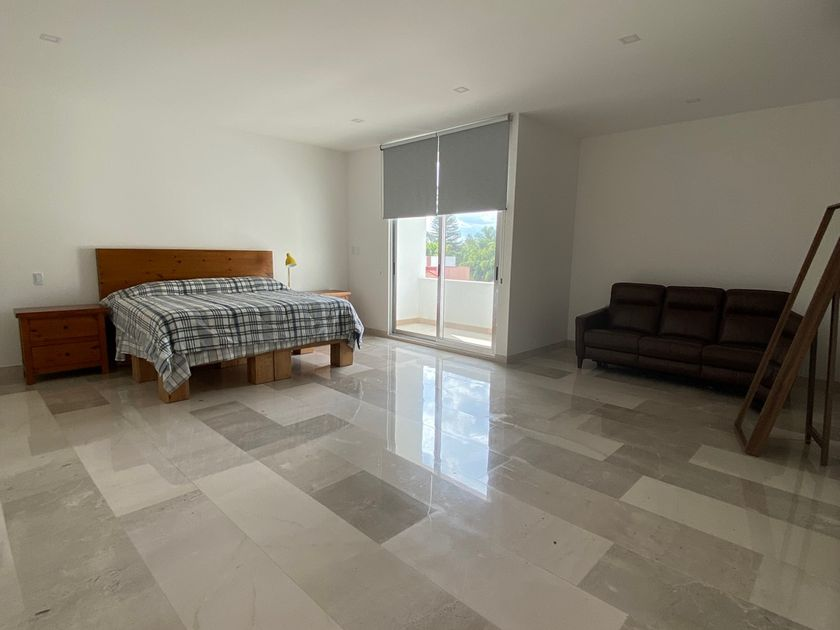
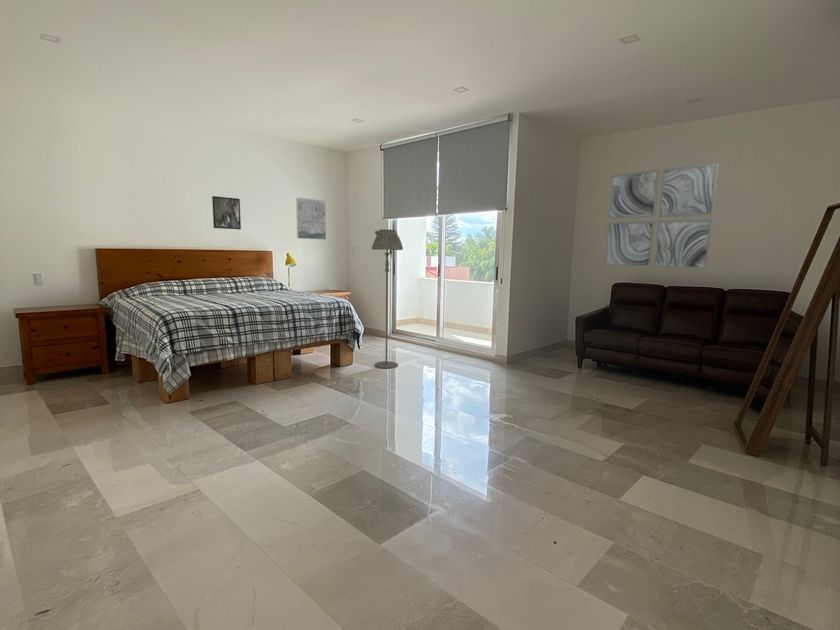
+ wall art [603,162,721,271]
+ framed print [295,197,327,240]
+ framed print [211,195,242,230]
+ floor lamp [371,228,404,370]
